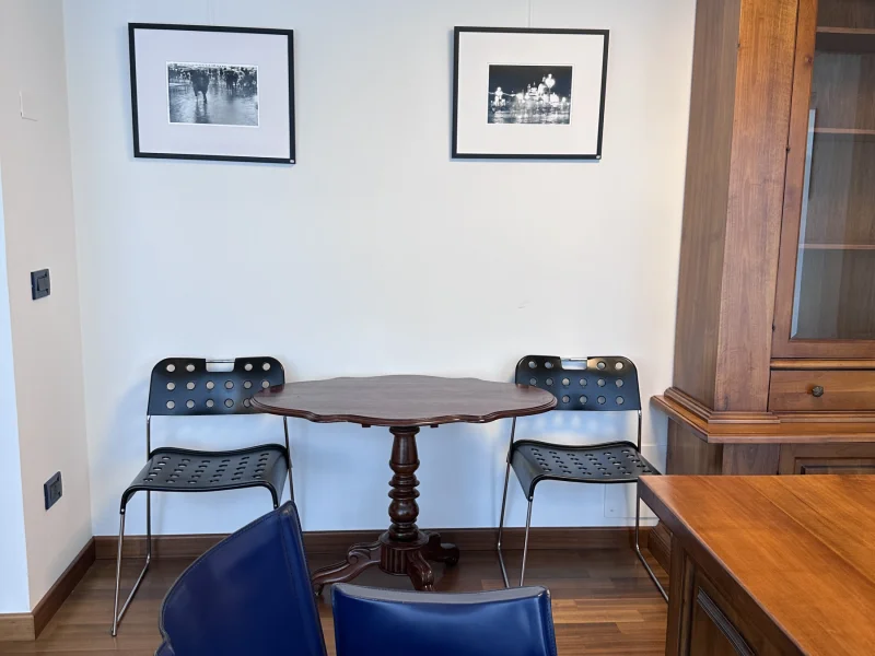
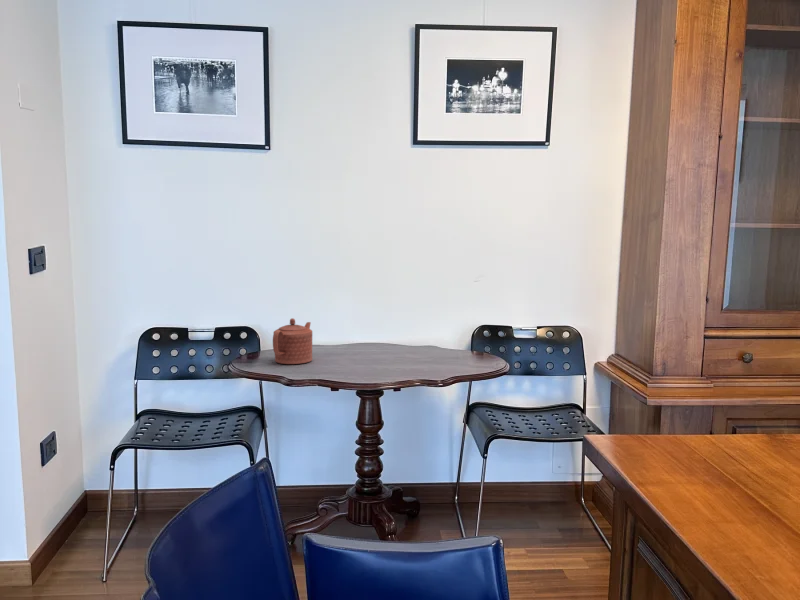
+ teapot [272,317,313,365]
